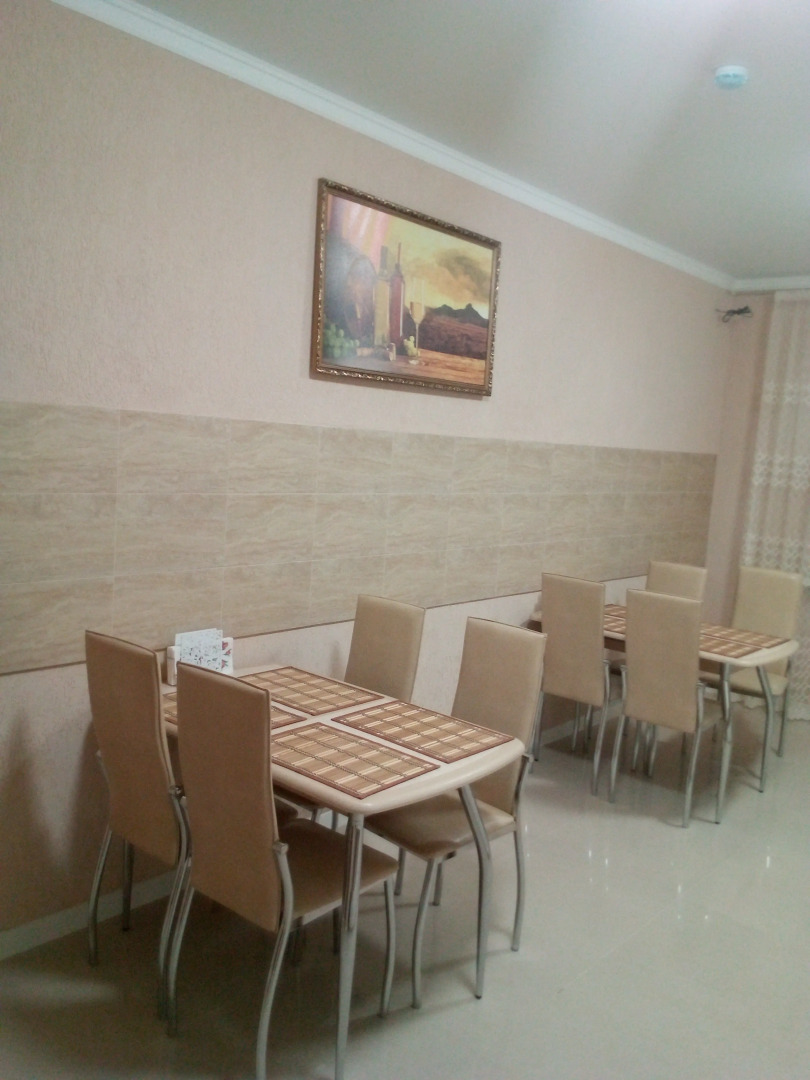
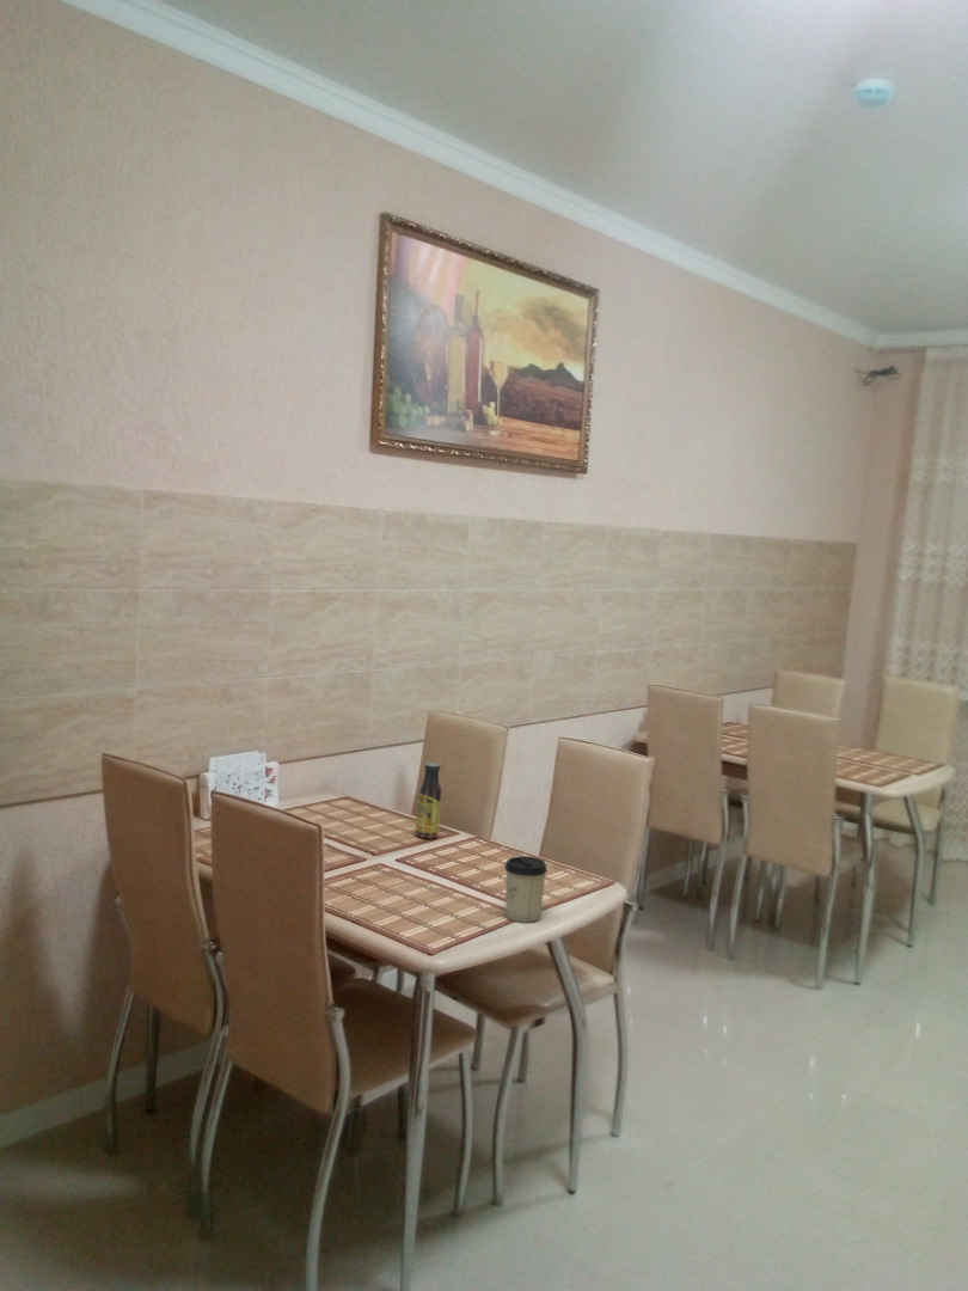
+ cup [503,855,549,924]
+ sauce bottle [415,761,443,840]
